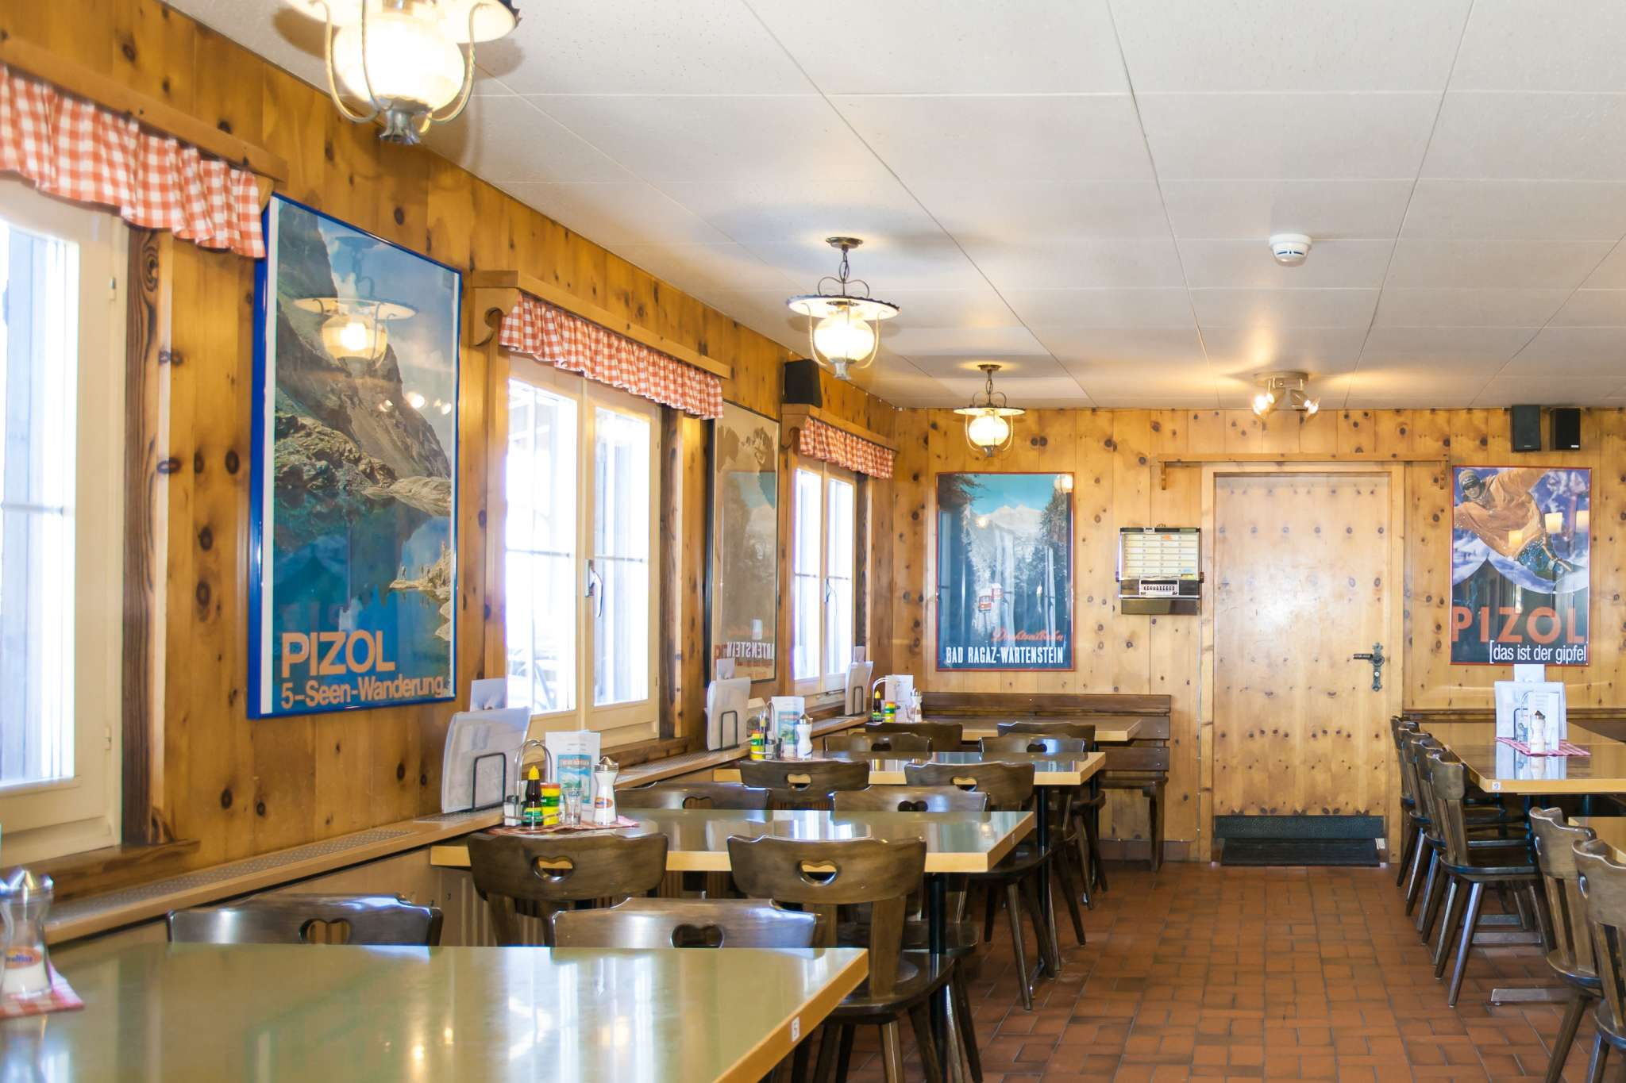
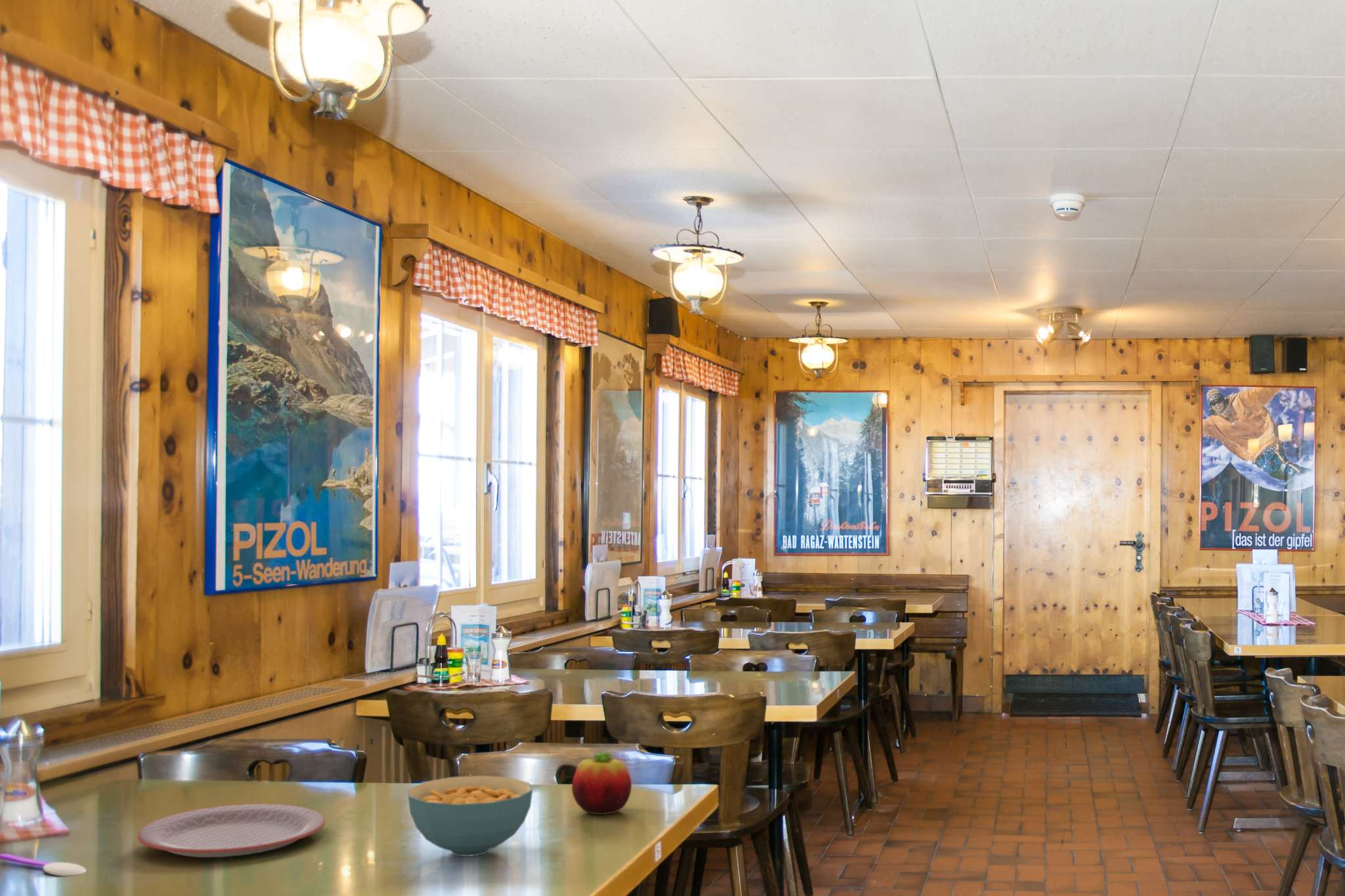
+ fruit [571,750,632,815]
+ spoon [0,853,87,877]
+ plate [137,803,326,858]
+ cereal bowl [407,775,533,857]
